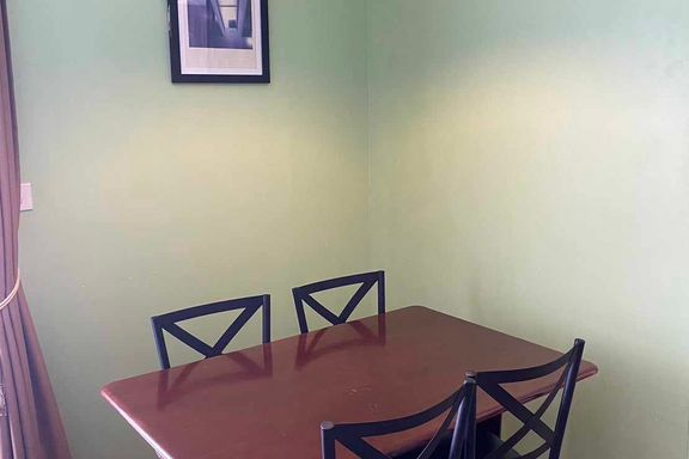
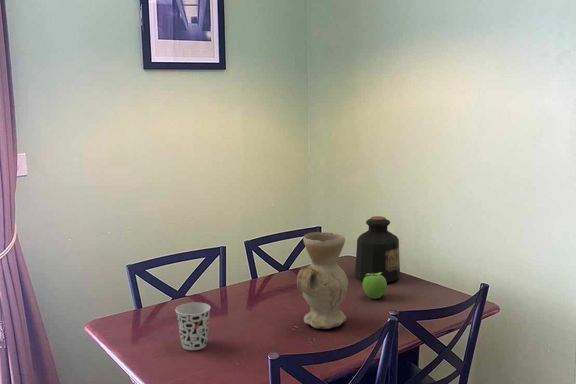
+ bottle [354,215,401,283]
+ fruit [361,272,388,300]
+ cup [174,302,212,351]
+ vase [296,231,349,330]
